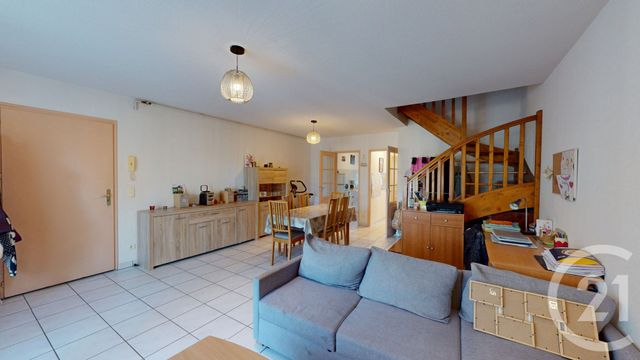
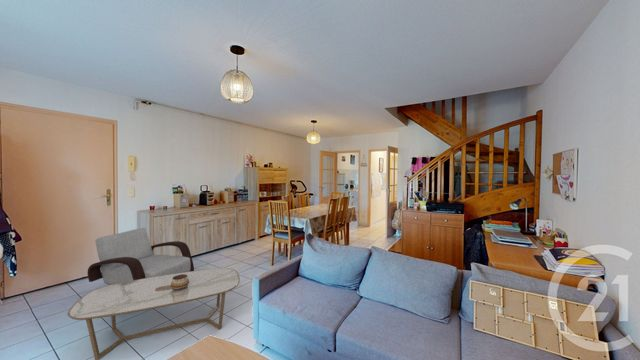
+ decorative bowl [171,274,189,290]
+ armchair [87,227,195,285]
+ coffee table [67,267,241,360]
